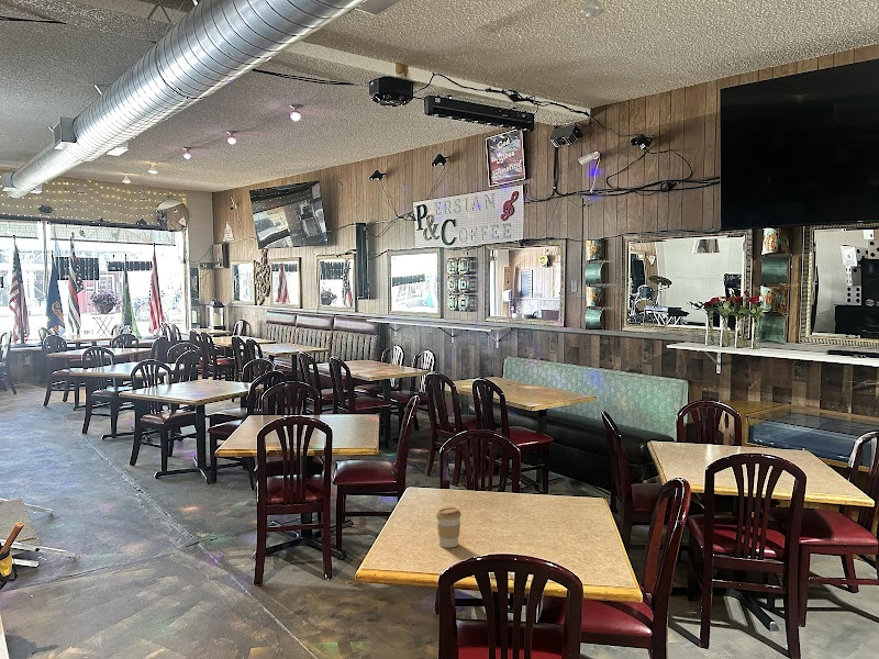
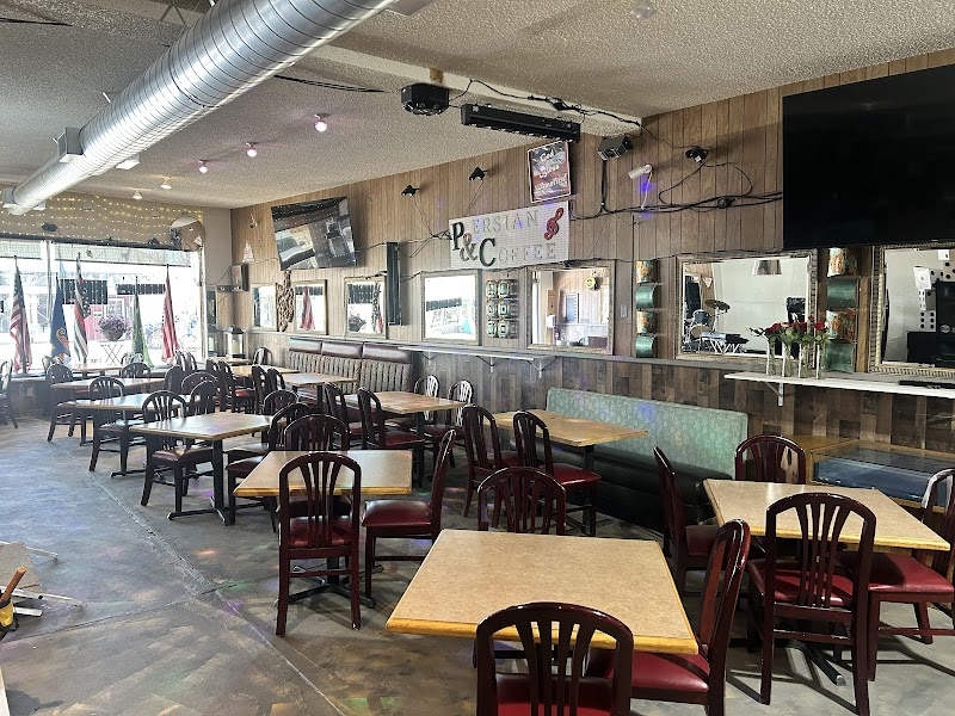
- coffee cup [435,506,463,549]
